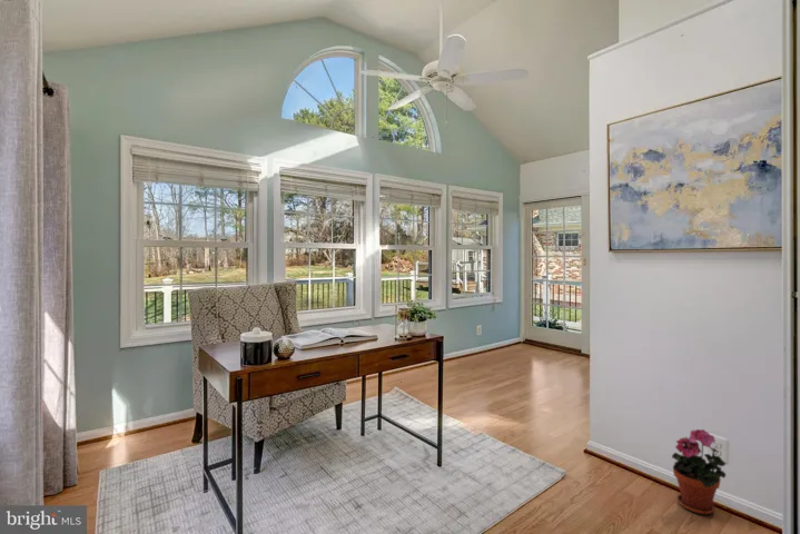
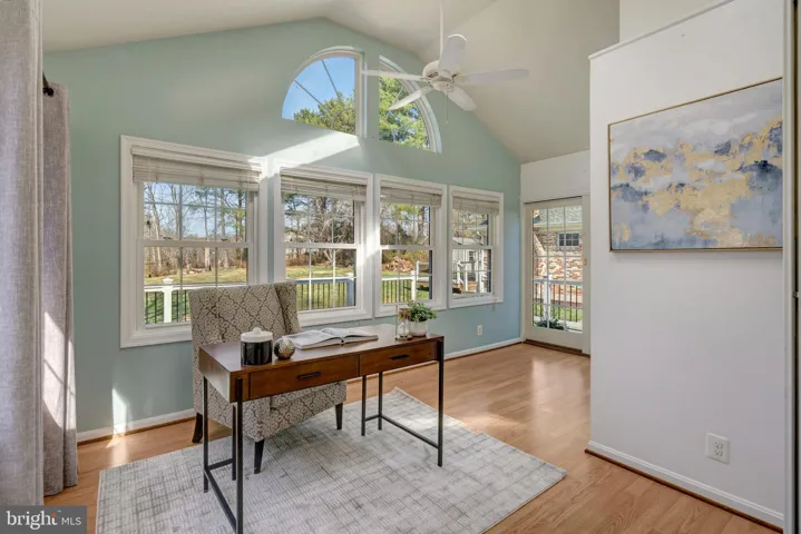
- potted plant [671,428,727,516]
